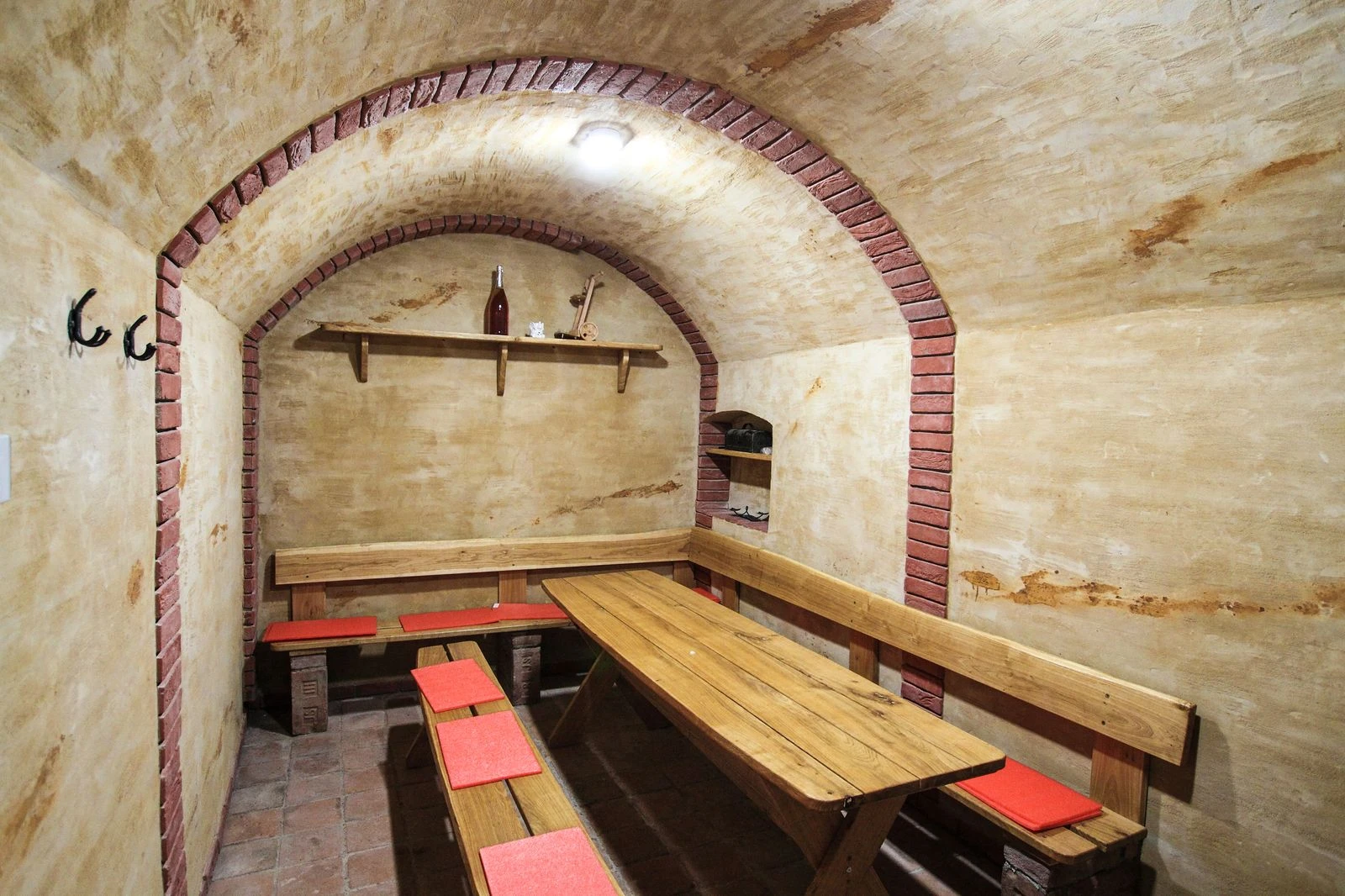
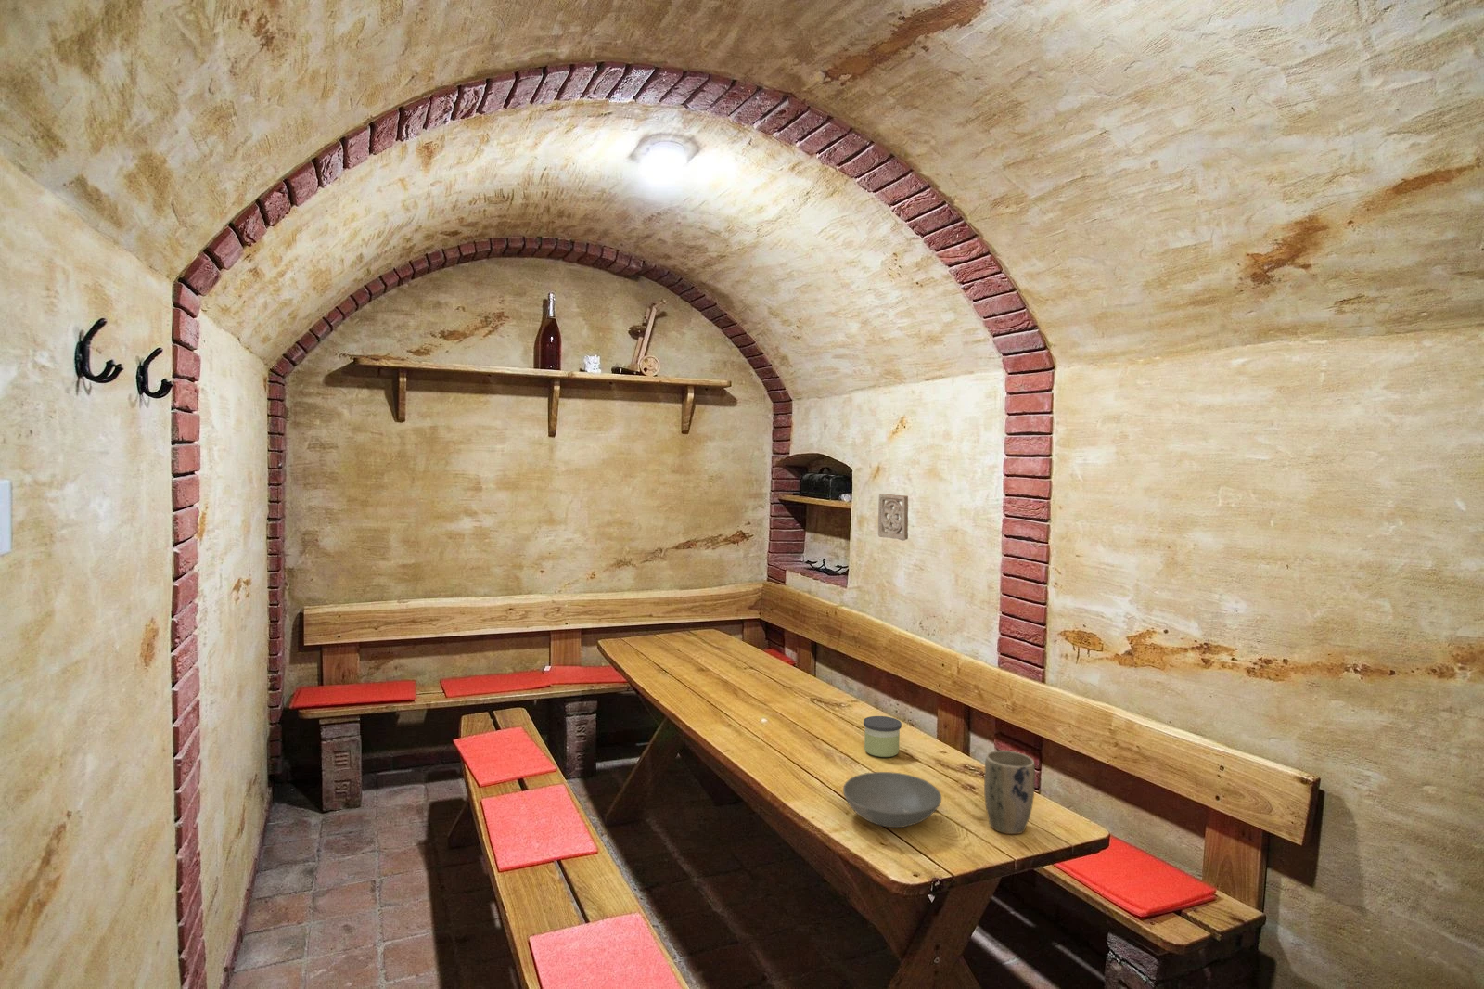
+ plant pot [983,749,1036,834]
+ wall ornament [877,492,909,542]
+ bowl [842,770,942,829]
+ candle [863,715,903,758]
